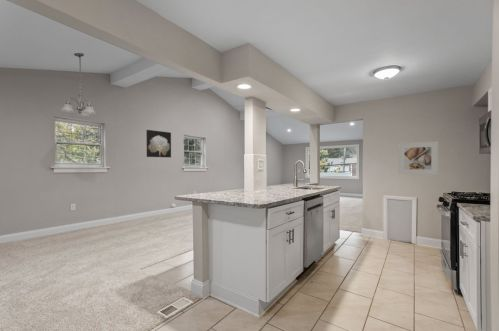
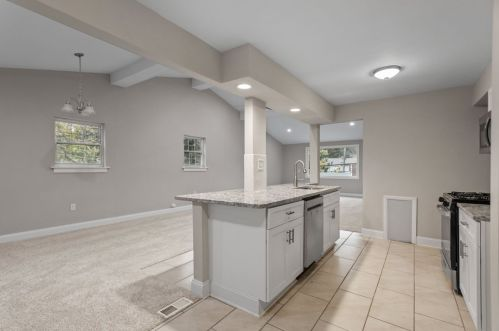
- wall art [146,129,172,158]
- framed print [397,140,439,176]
